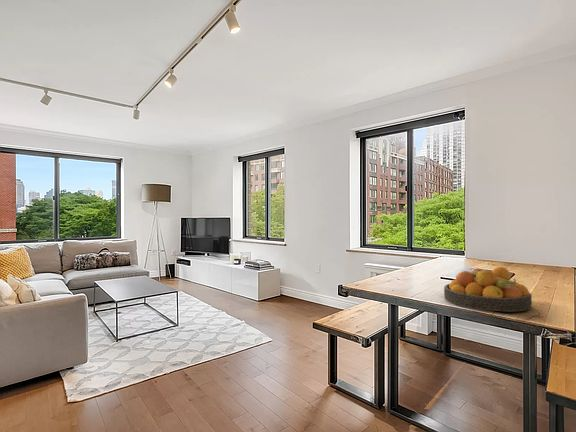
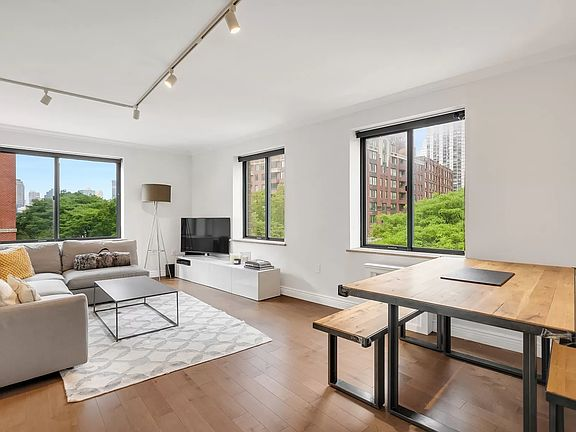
- fruit bowl [443,266,533,313]
